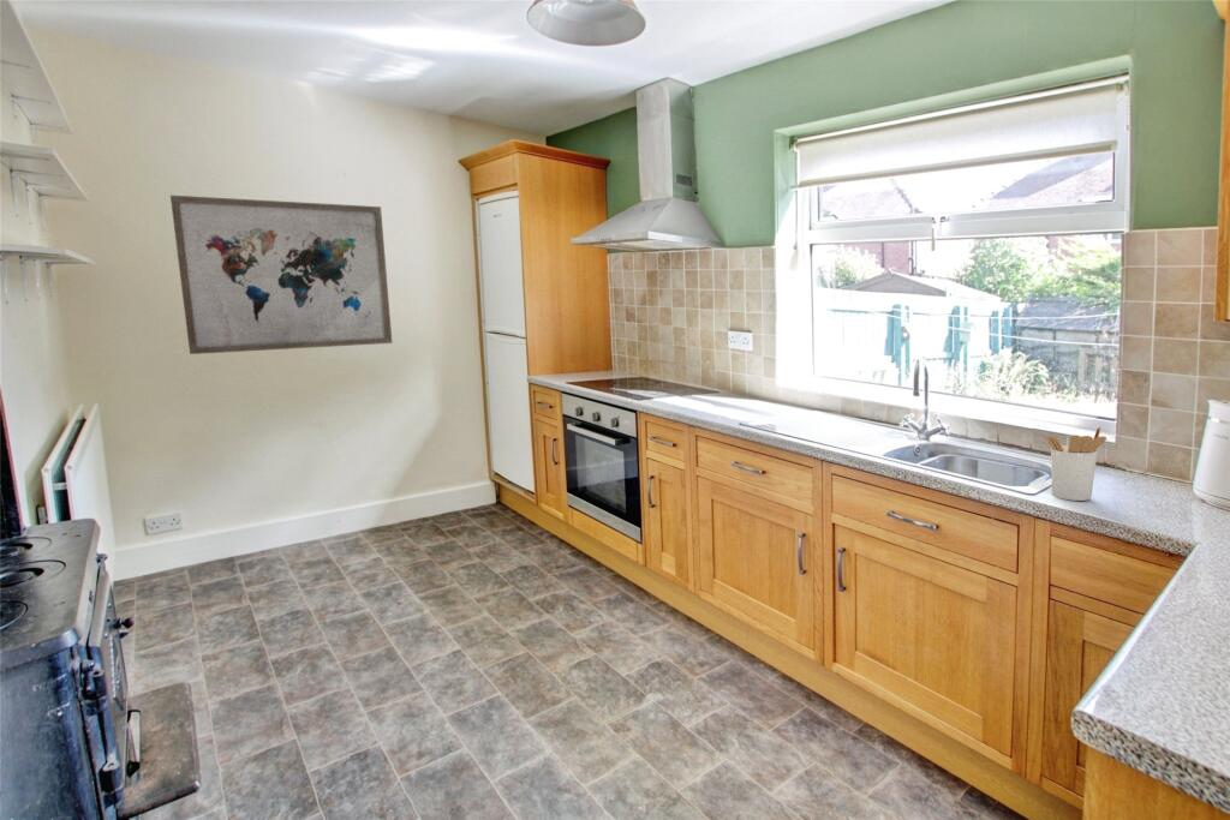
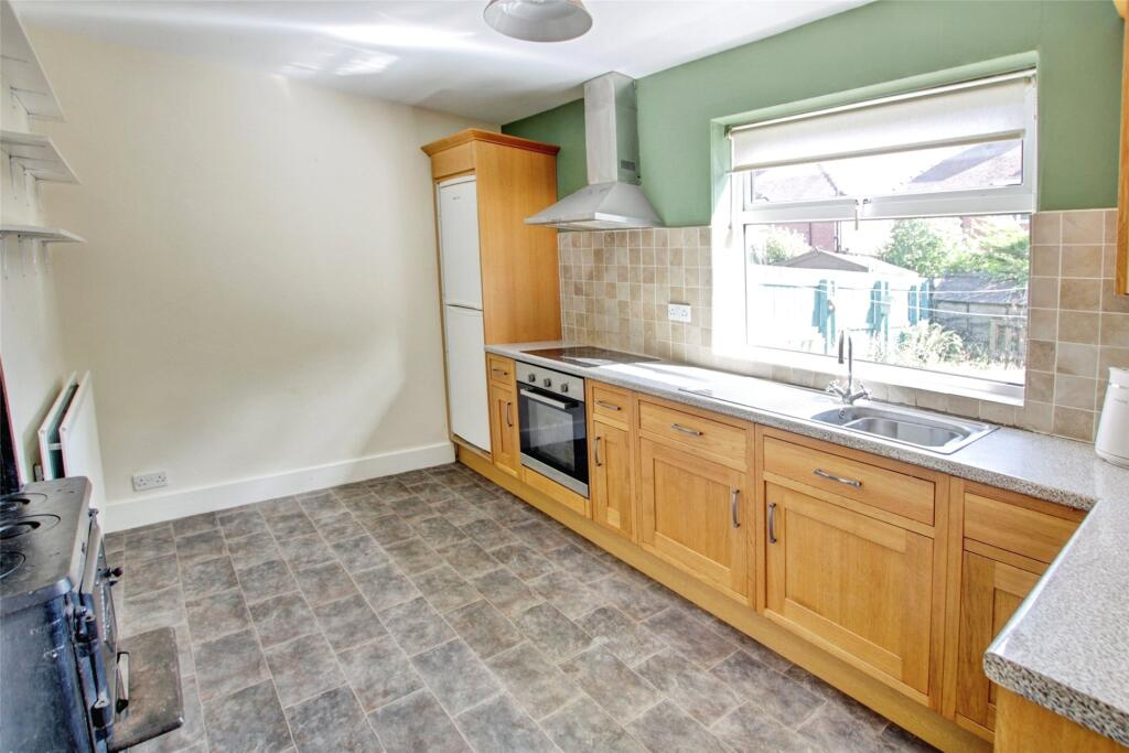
- utensil holder [1044,425,1107,502]
- wall art [169,194,394,355]
